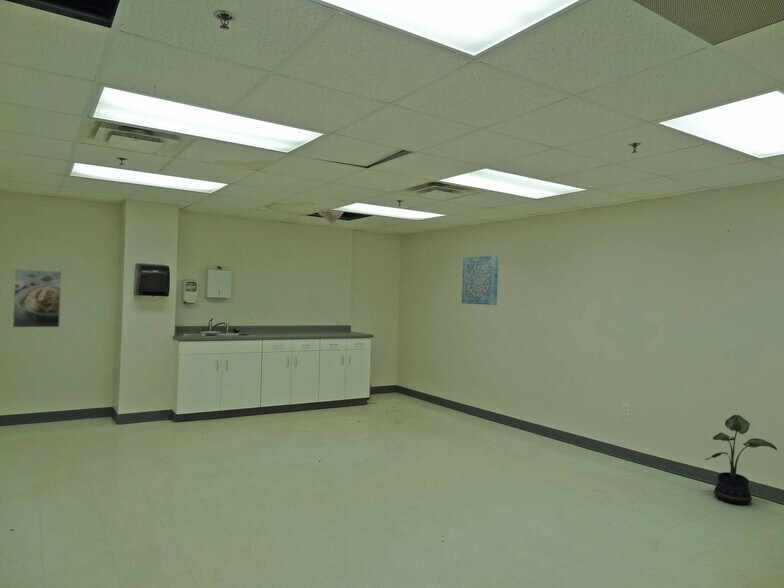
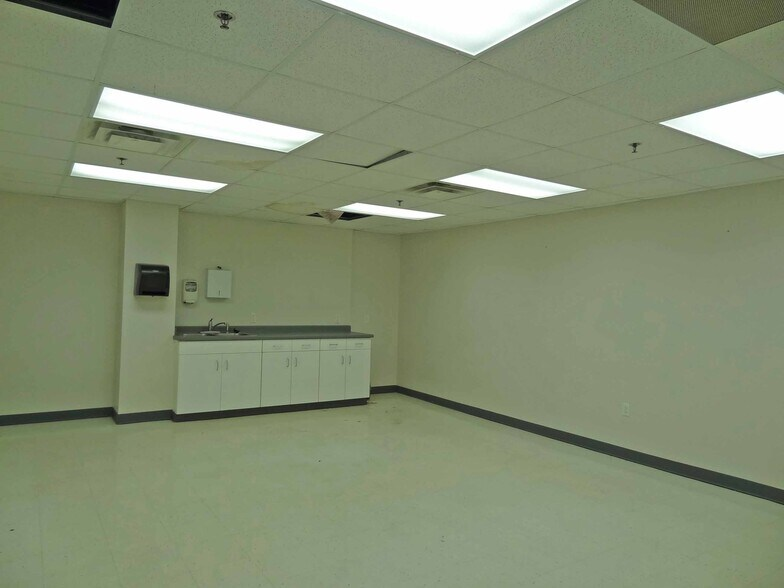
- wall art [461,254,499,306]
- potted plant [704,414,778,506]
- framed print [12,268,62,328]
